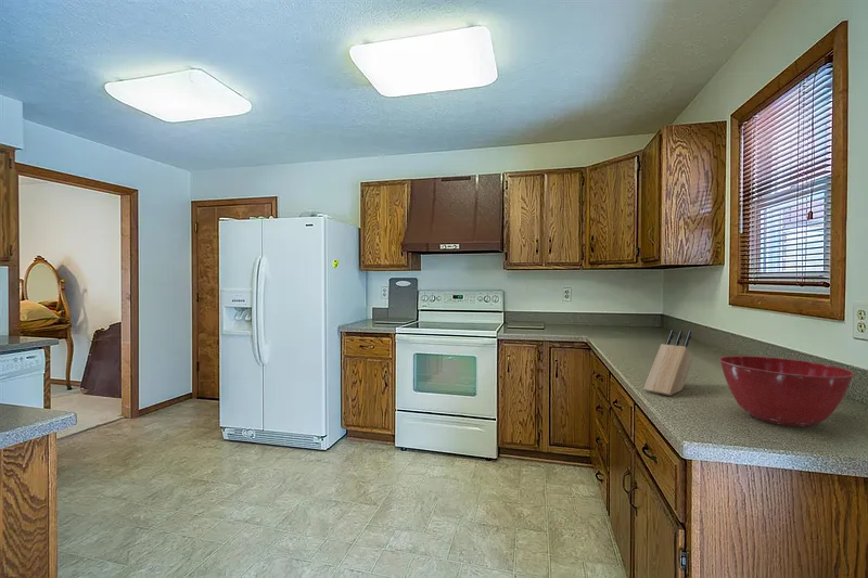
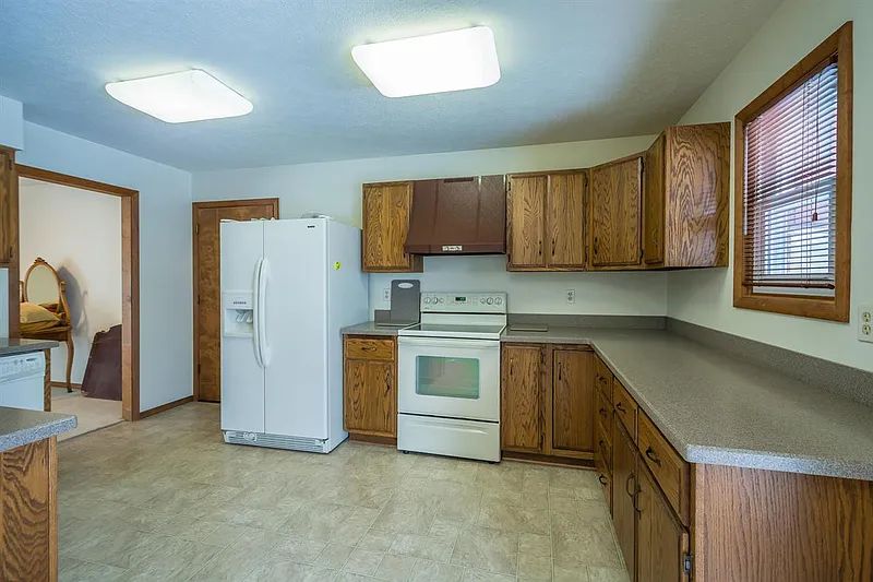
- knife block [642,329,692,397]
- mixing bowl [718,355,856,427]
